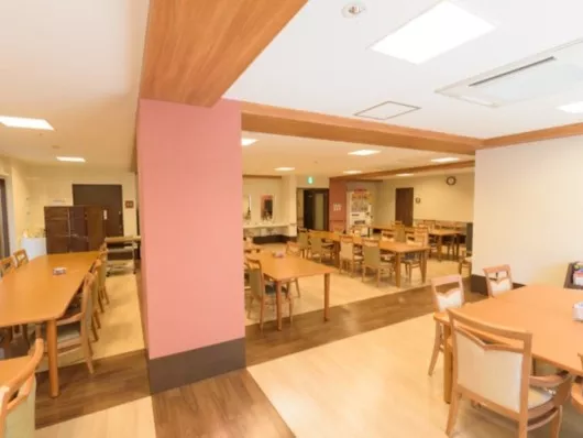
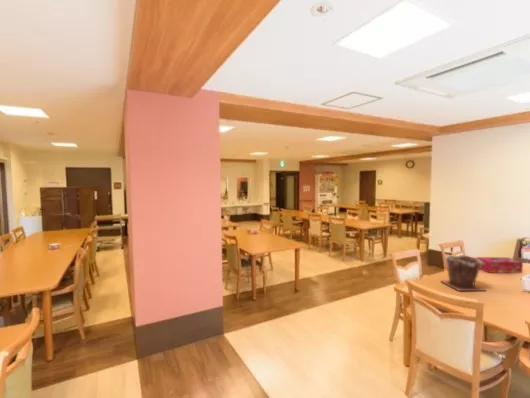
+ plant pot [440,254,487,292]
+ tissue box [476,256,524,274]
